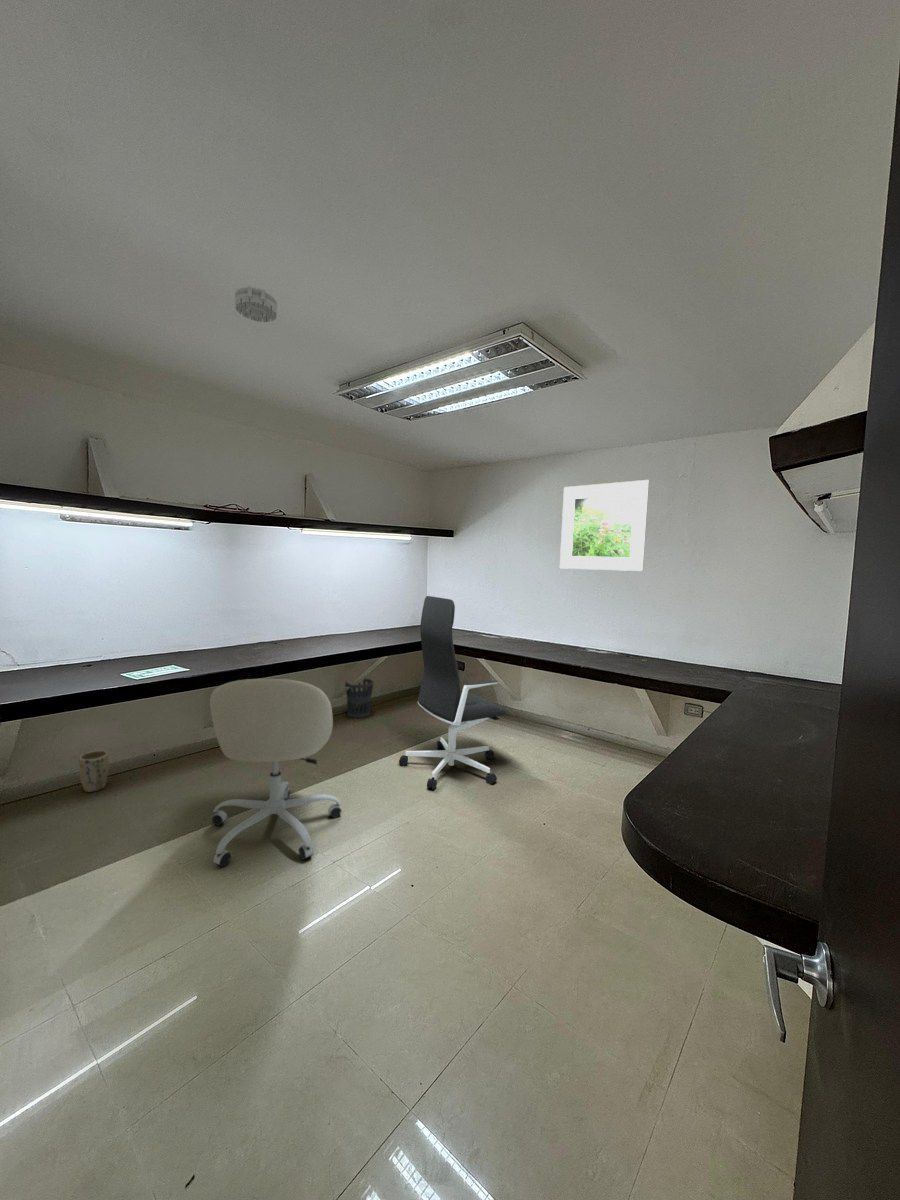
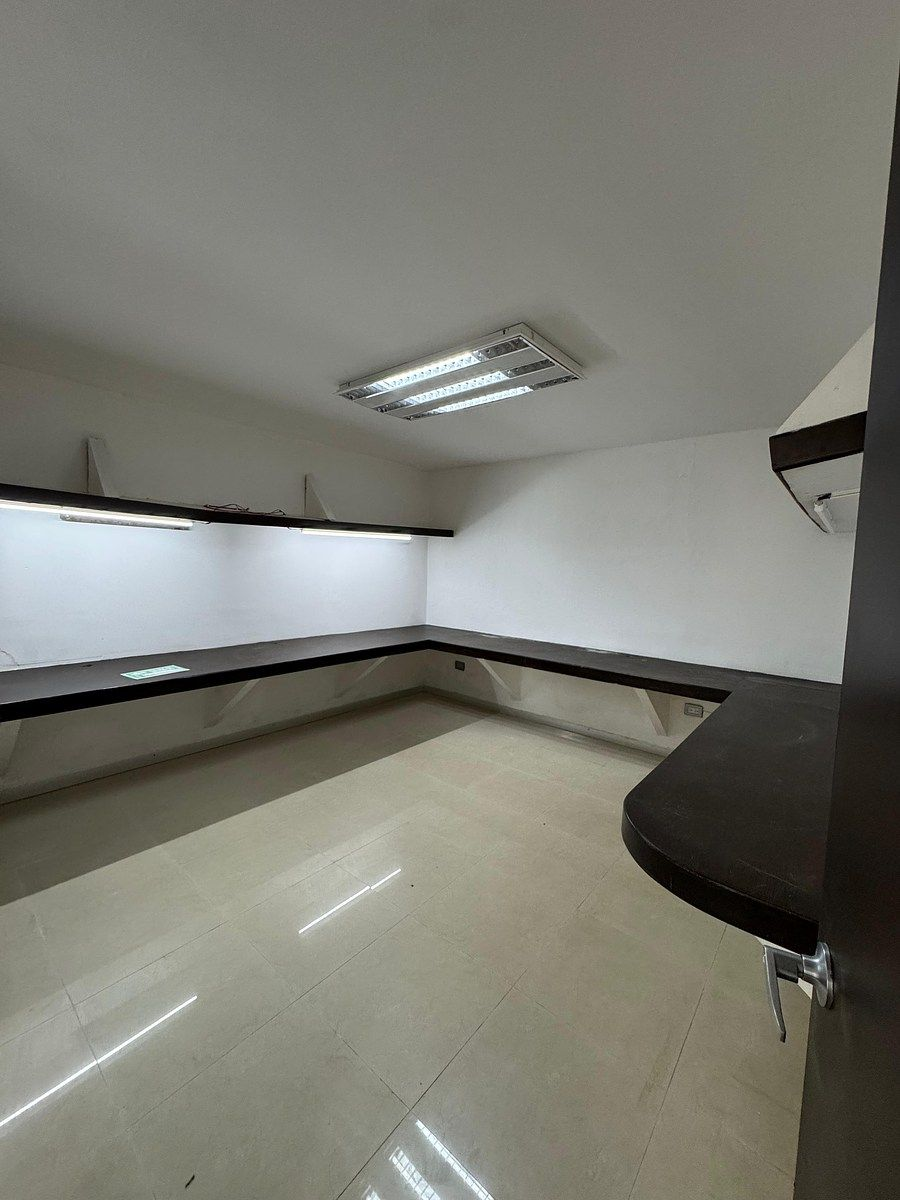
- plant pot [78,750,109,793]
- office chair [209,678,343,867]
- wastebasket [344,677,375,719]
- office chair [398,595,508,791]
- smoke detector [234,285,278,323]
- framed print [559,479,650,572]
